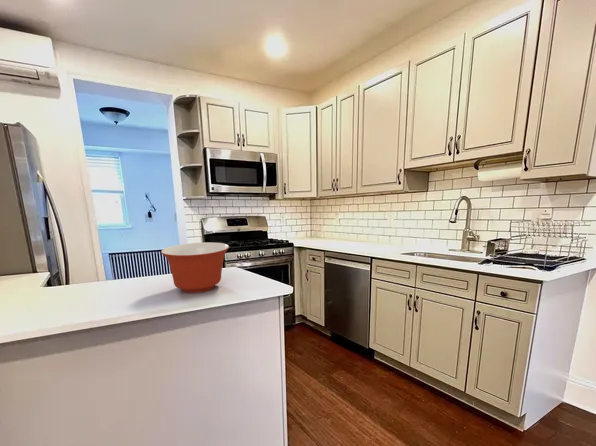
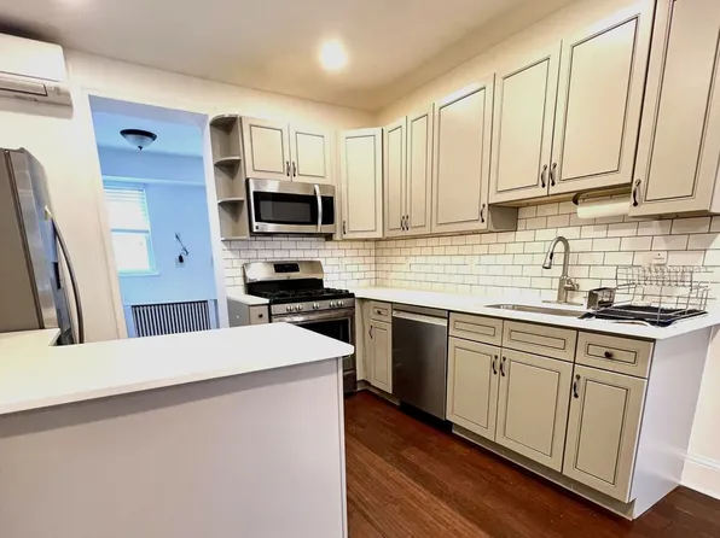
- mixing bowl [160,241,230,294]
